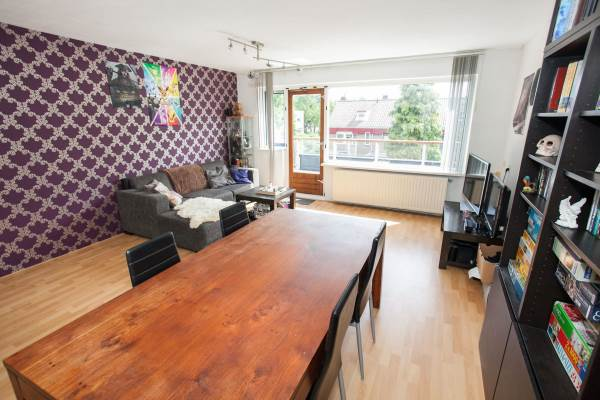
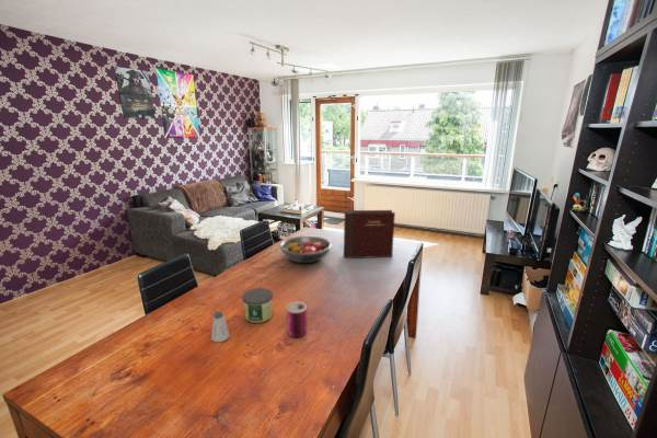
+ can [286,301,308,338]
+ fruit bowl [278,235,333,264]
+ book [343,209,396,260]
+ saltshaker [210,311,231,343]
+ candle [241,287,274,324]
